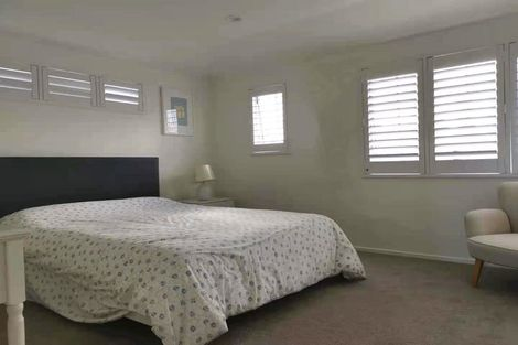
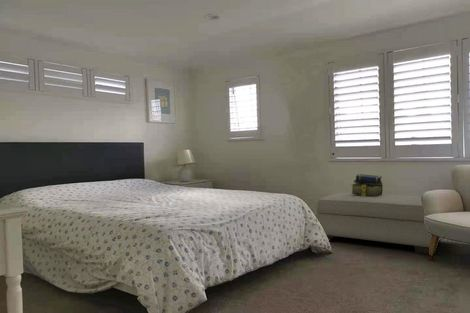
+ ottoman [315,192,442,256]
+ stack of books [350,173,384,197]
